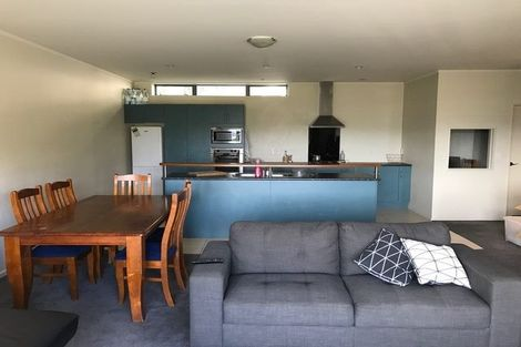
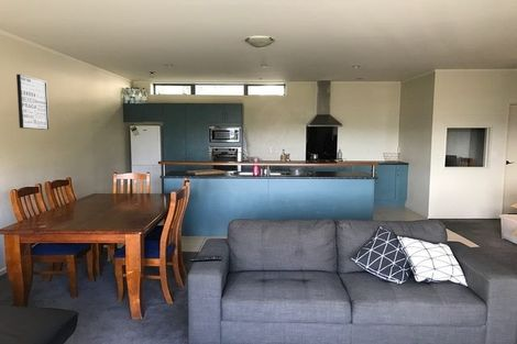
+ wall art [15,74,50,131]
